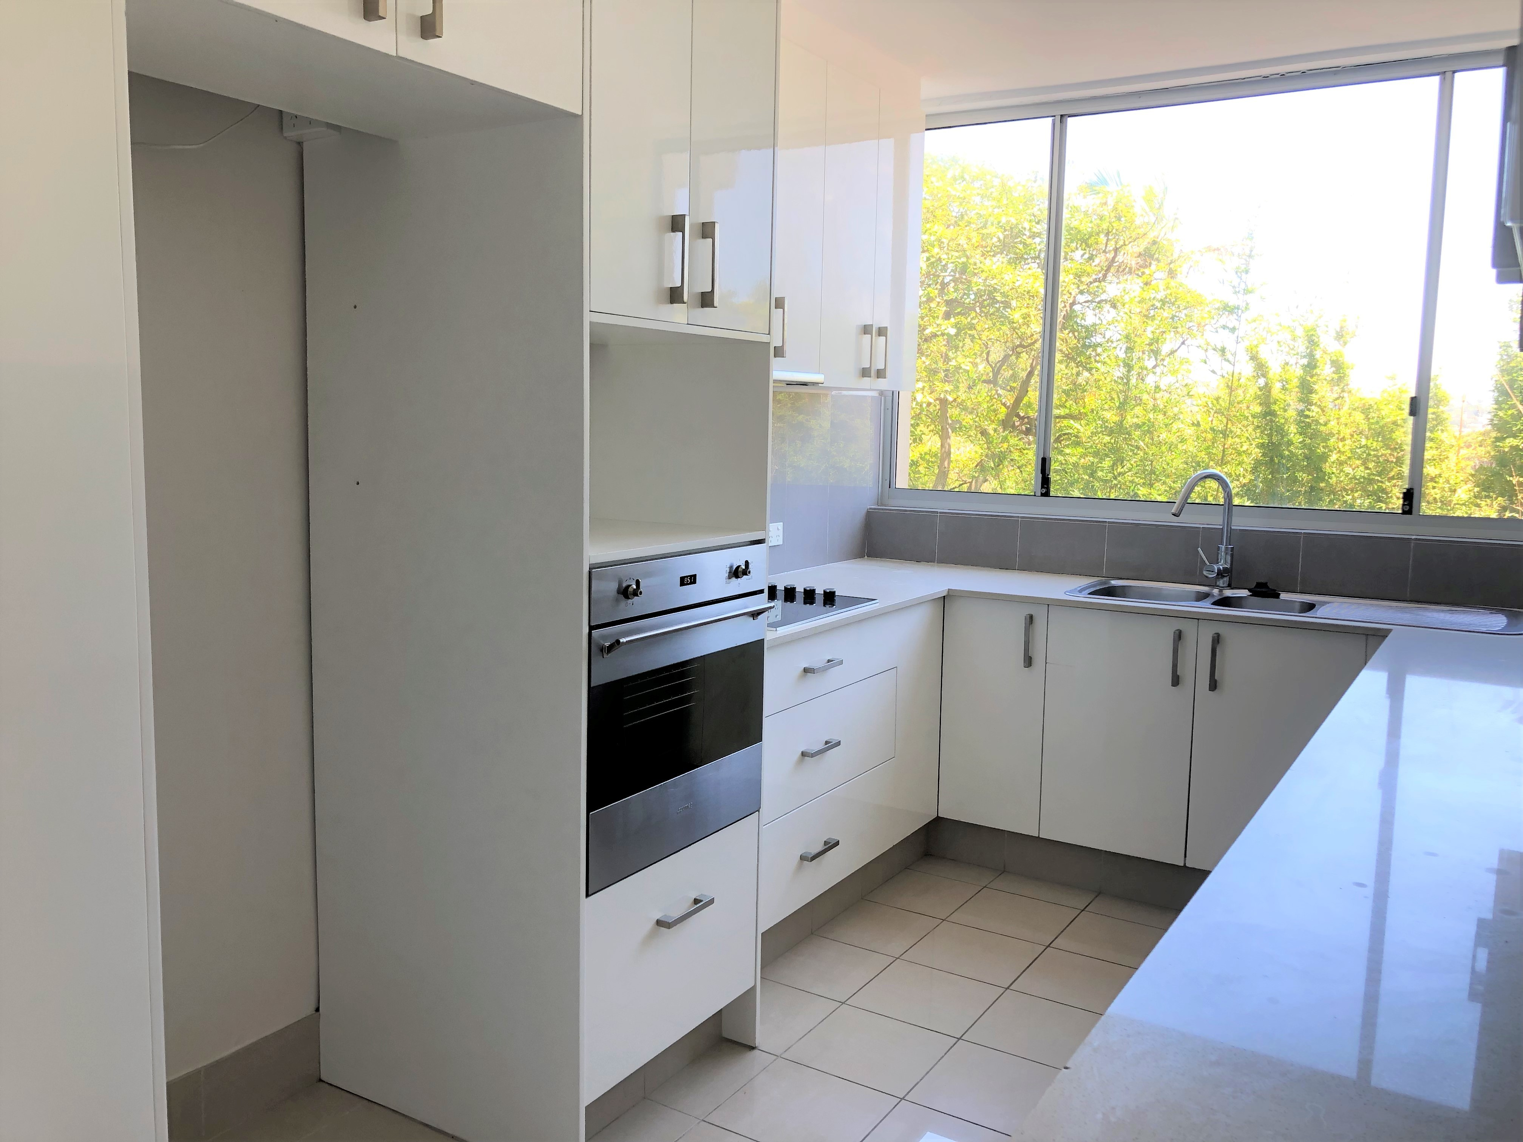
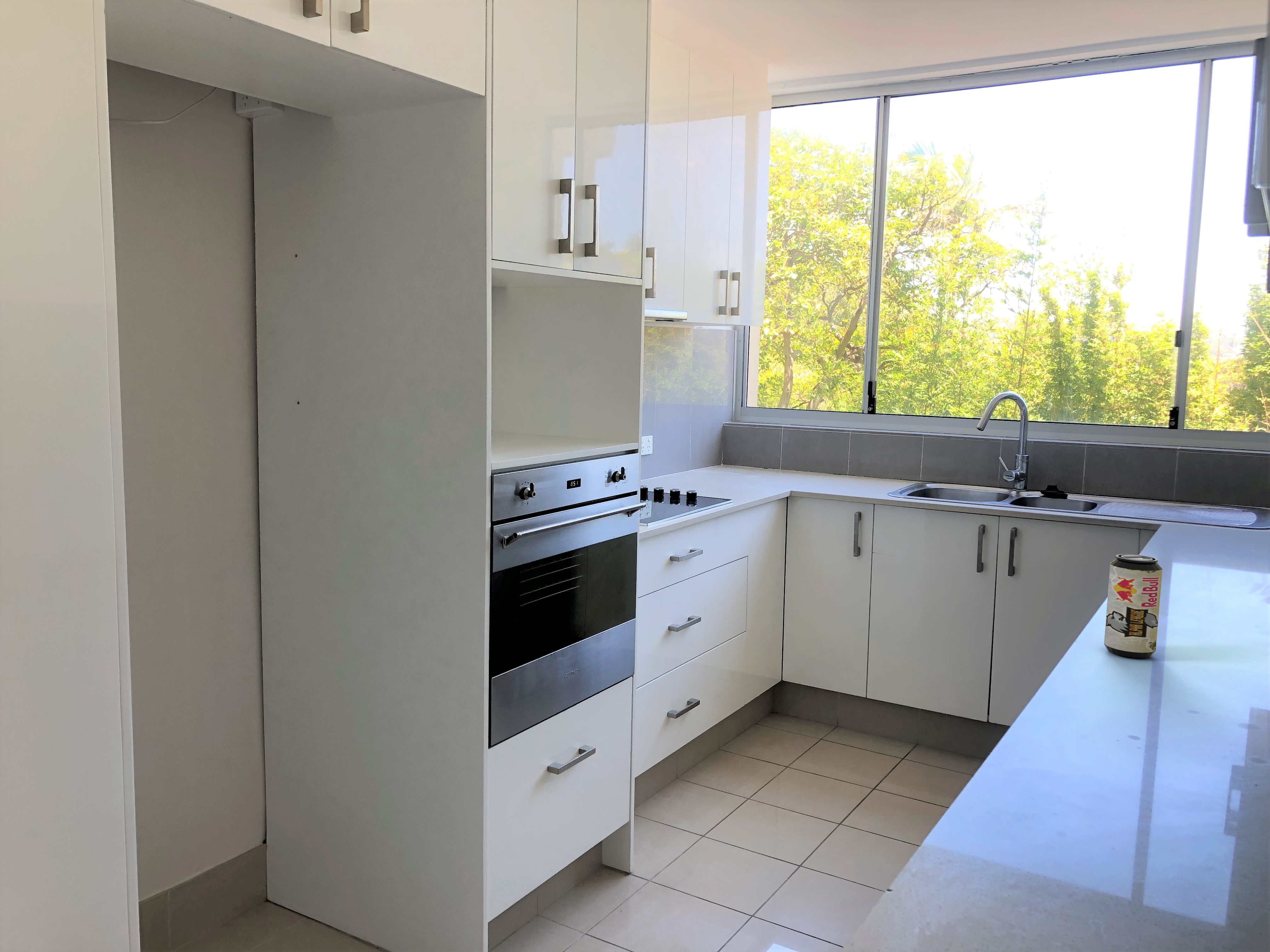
+ beverage can [1104,554,1163,658]
